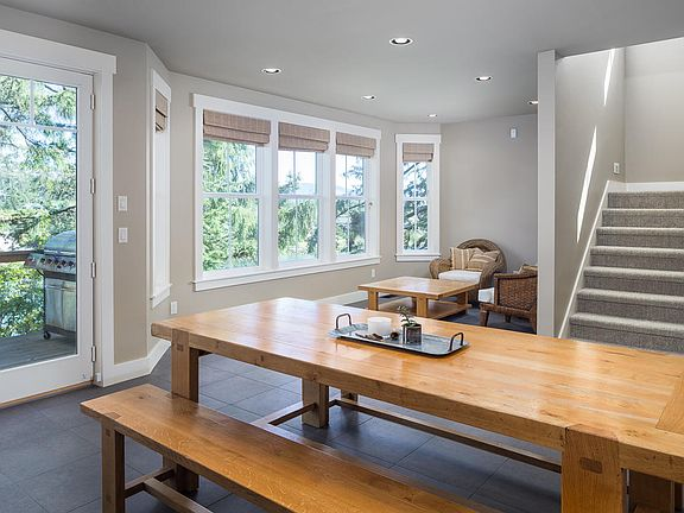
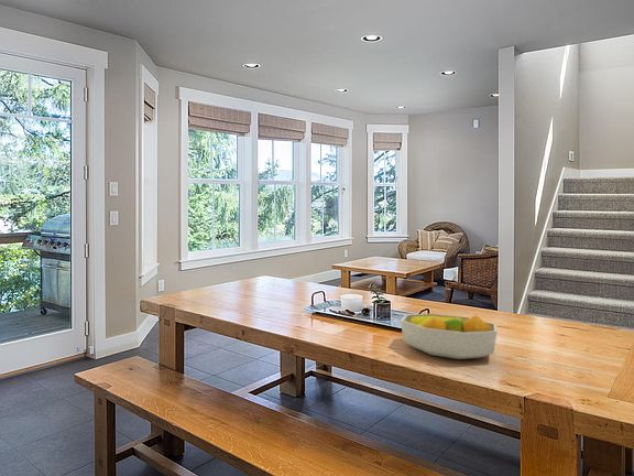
+ fruit bowl [400,313,499,360]
